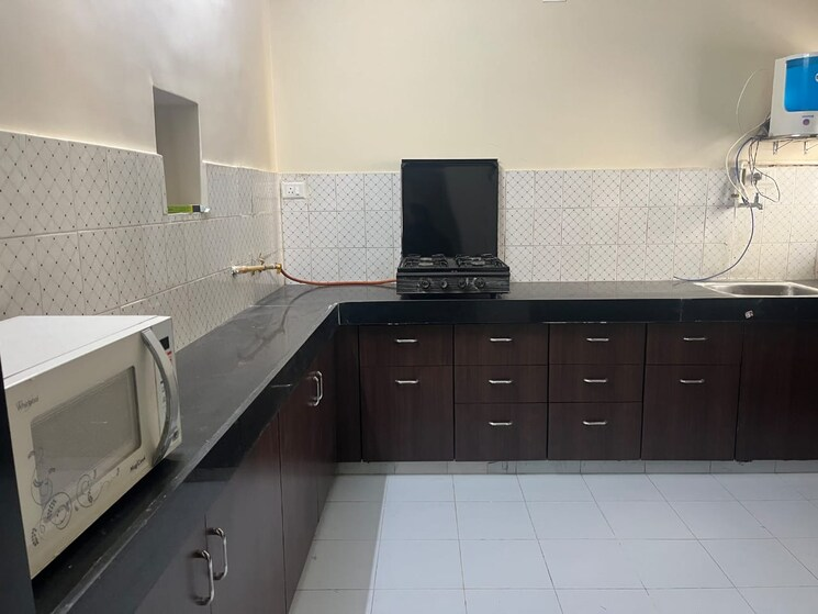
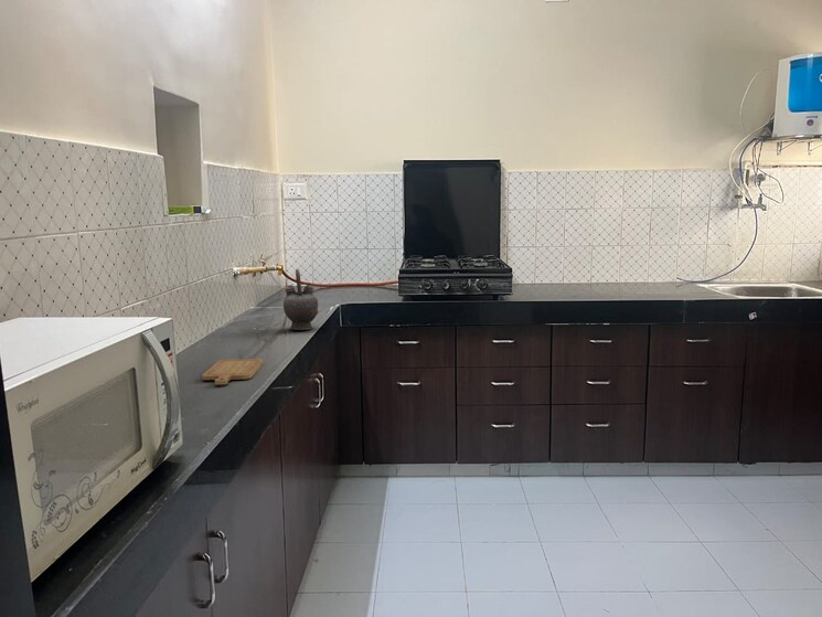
+ chopping board [201,358,265,385]
+ teapot [282,268,320,331]
